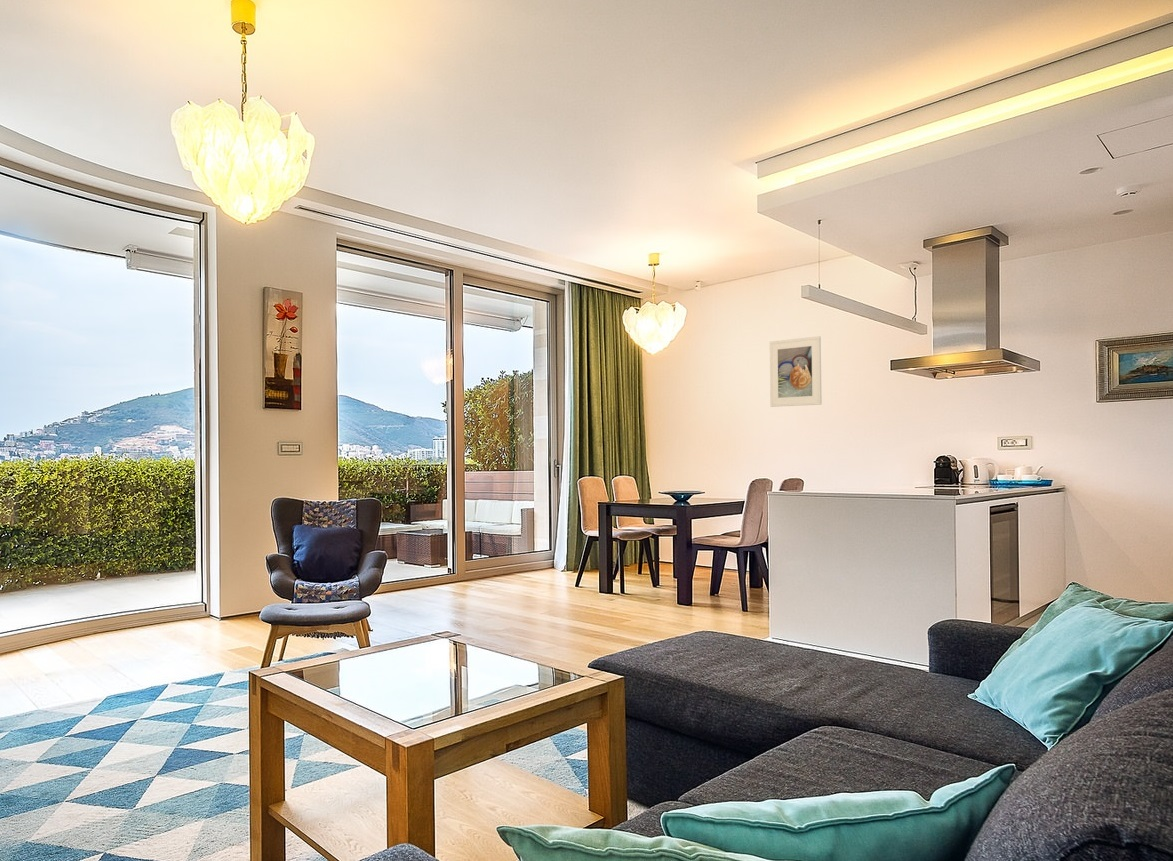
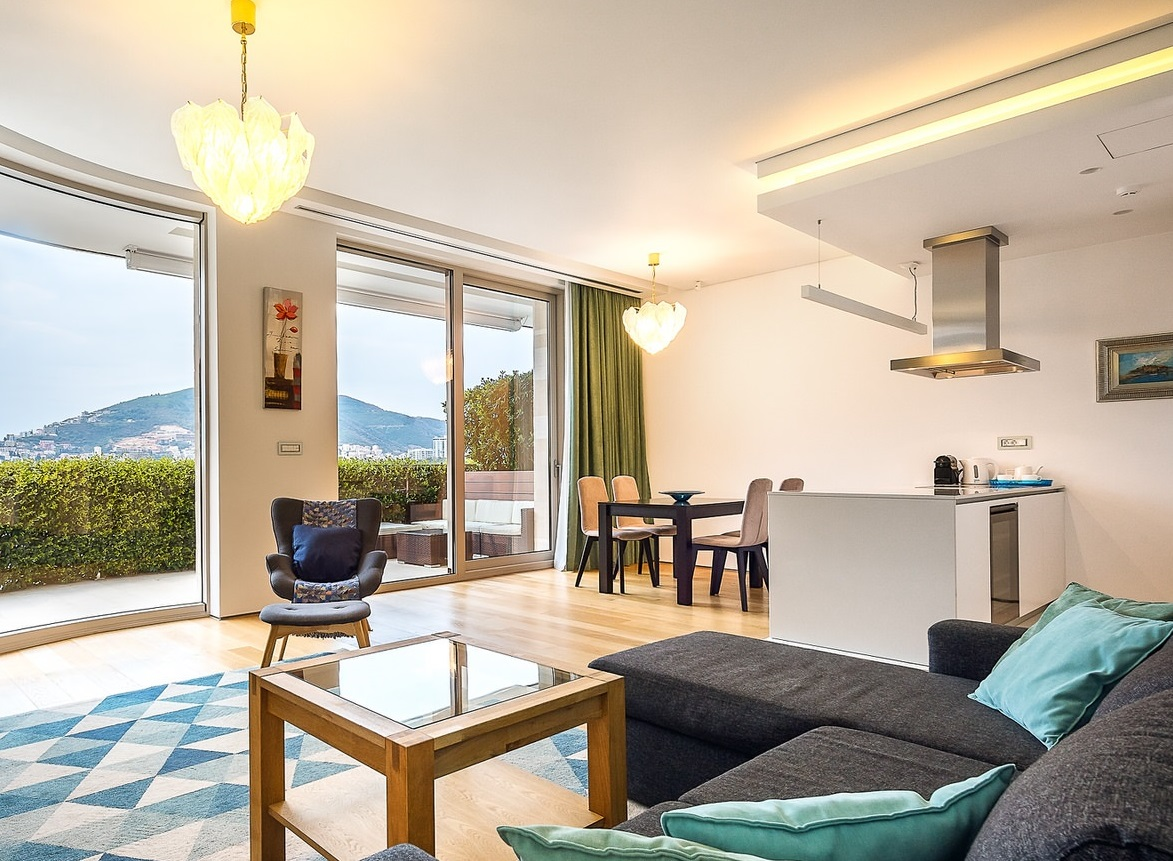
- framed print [769,335,823,408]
